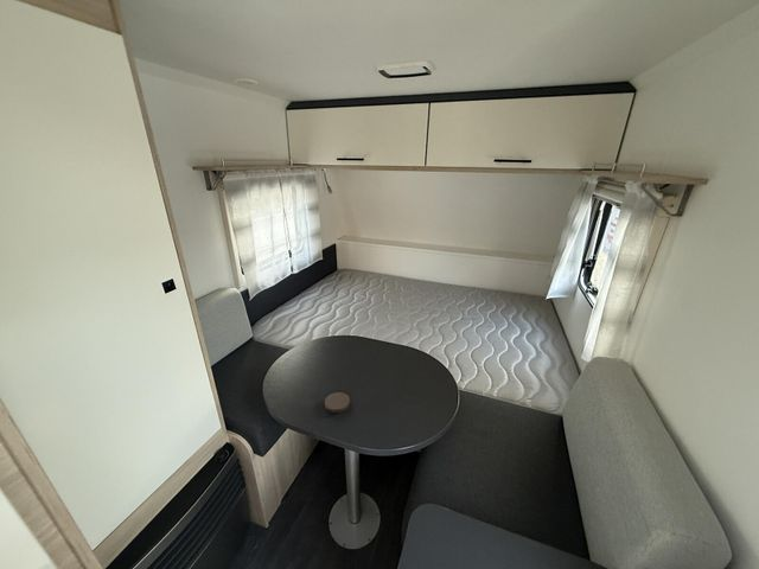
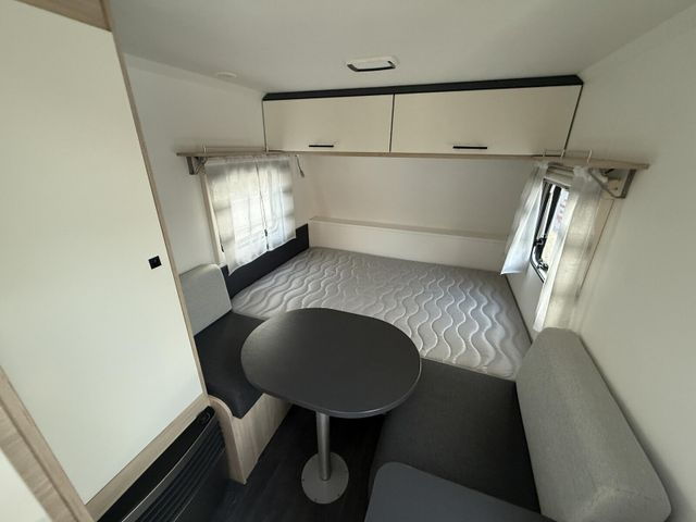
- coaster [324,391,351,414]
